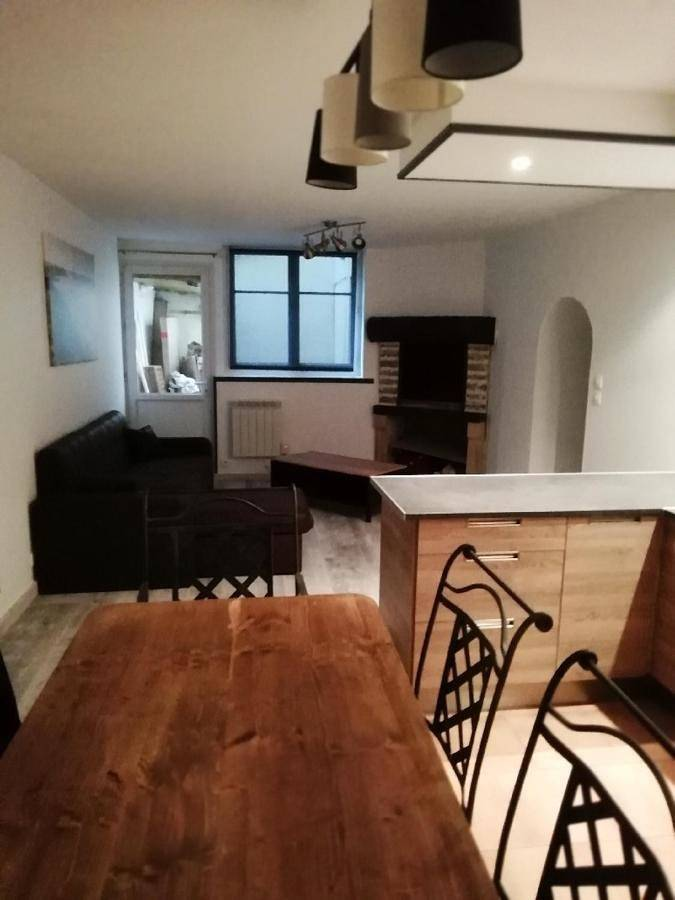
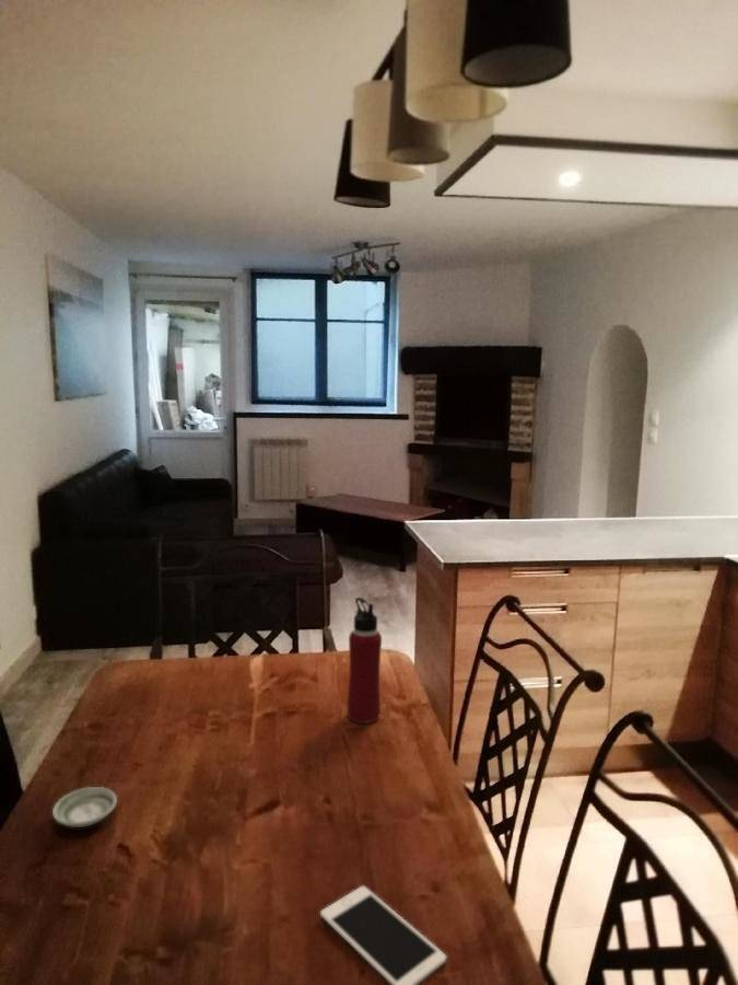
+ cell phone [319,885,447,985]
+ water bottle [347,596,383,725]
+ saucer [51,786,118,828]
